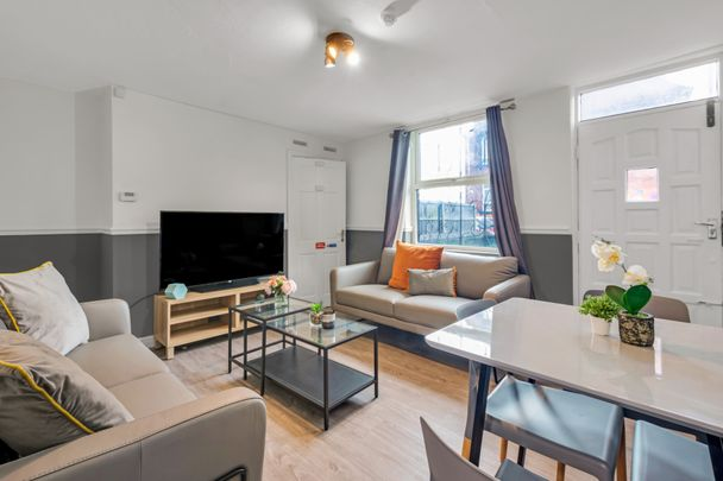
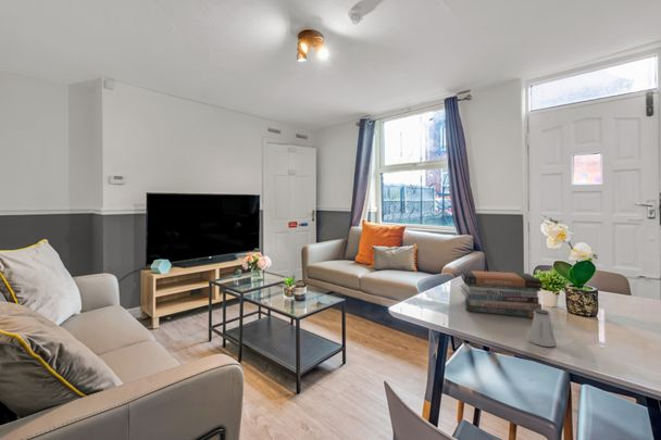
+ saltshaker [527,309,557,348]
+ book stack [459,269,544,318]
